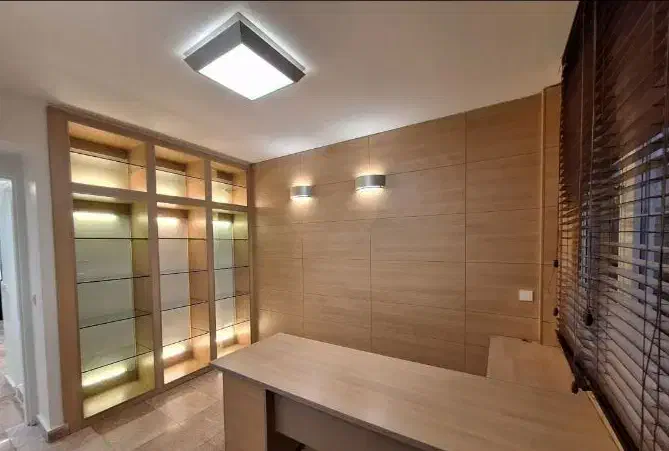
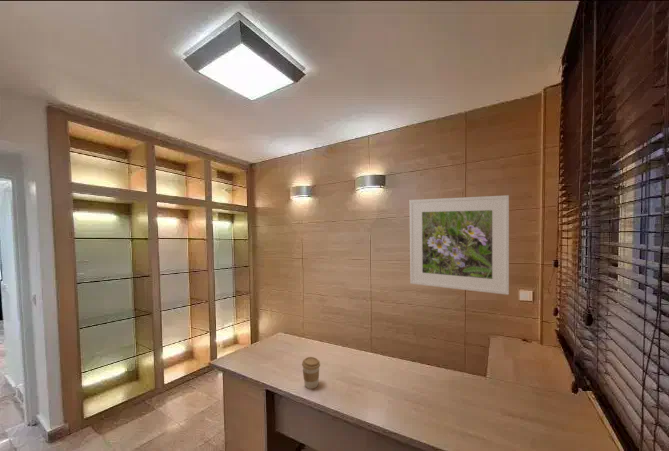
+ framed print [409,194,510,296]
+ coffee cup [301,356,321,390]
